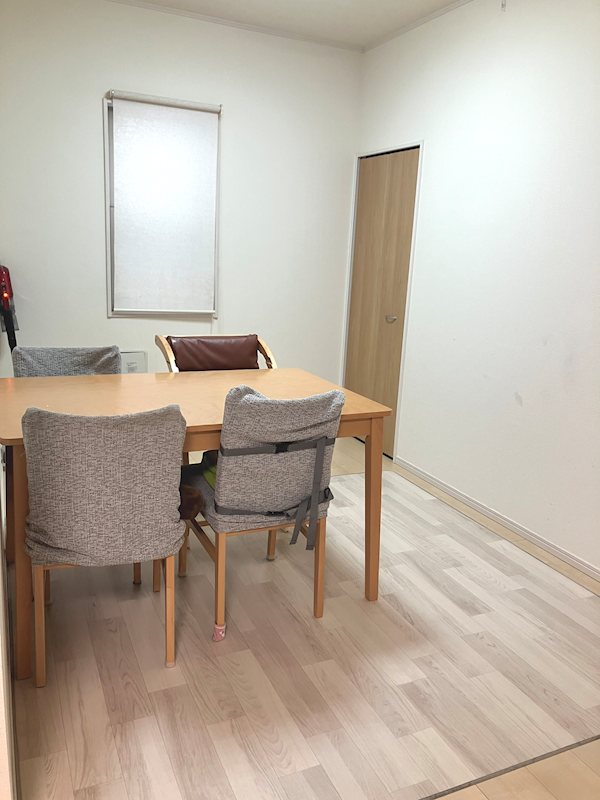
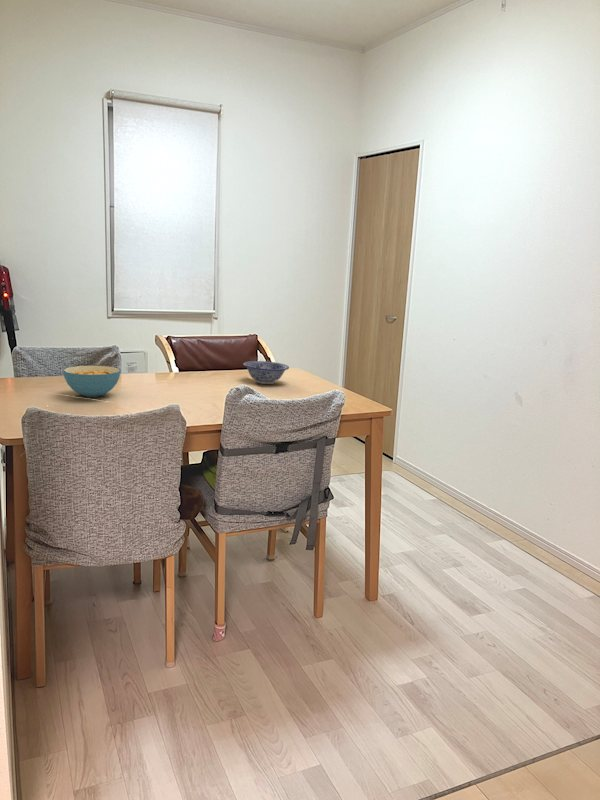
+ bowl [242,360,290,385]
+ cereal bowl [62,365,121,398]
